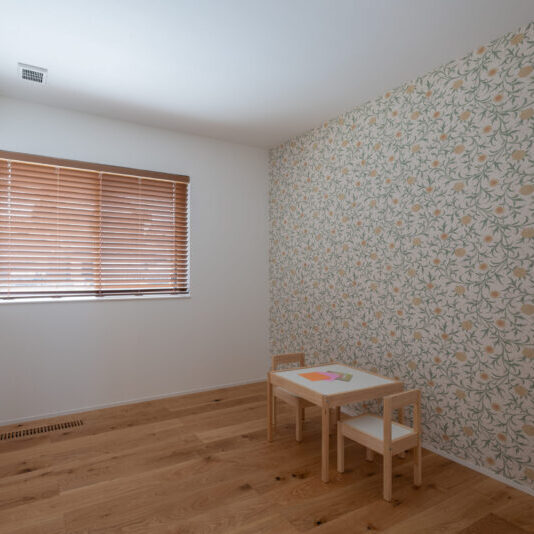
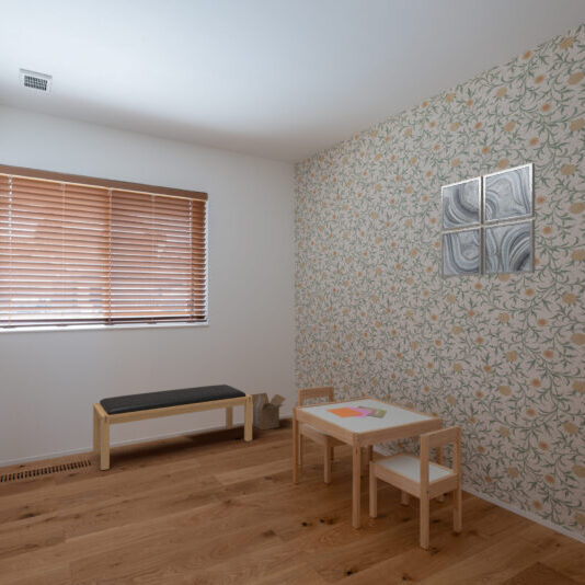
+ bench [92,383,253,471]
+ wall art [440,162,536,278]
+ cardboard box [249,392,287,432]
